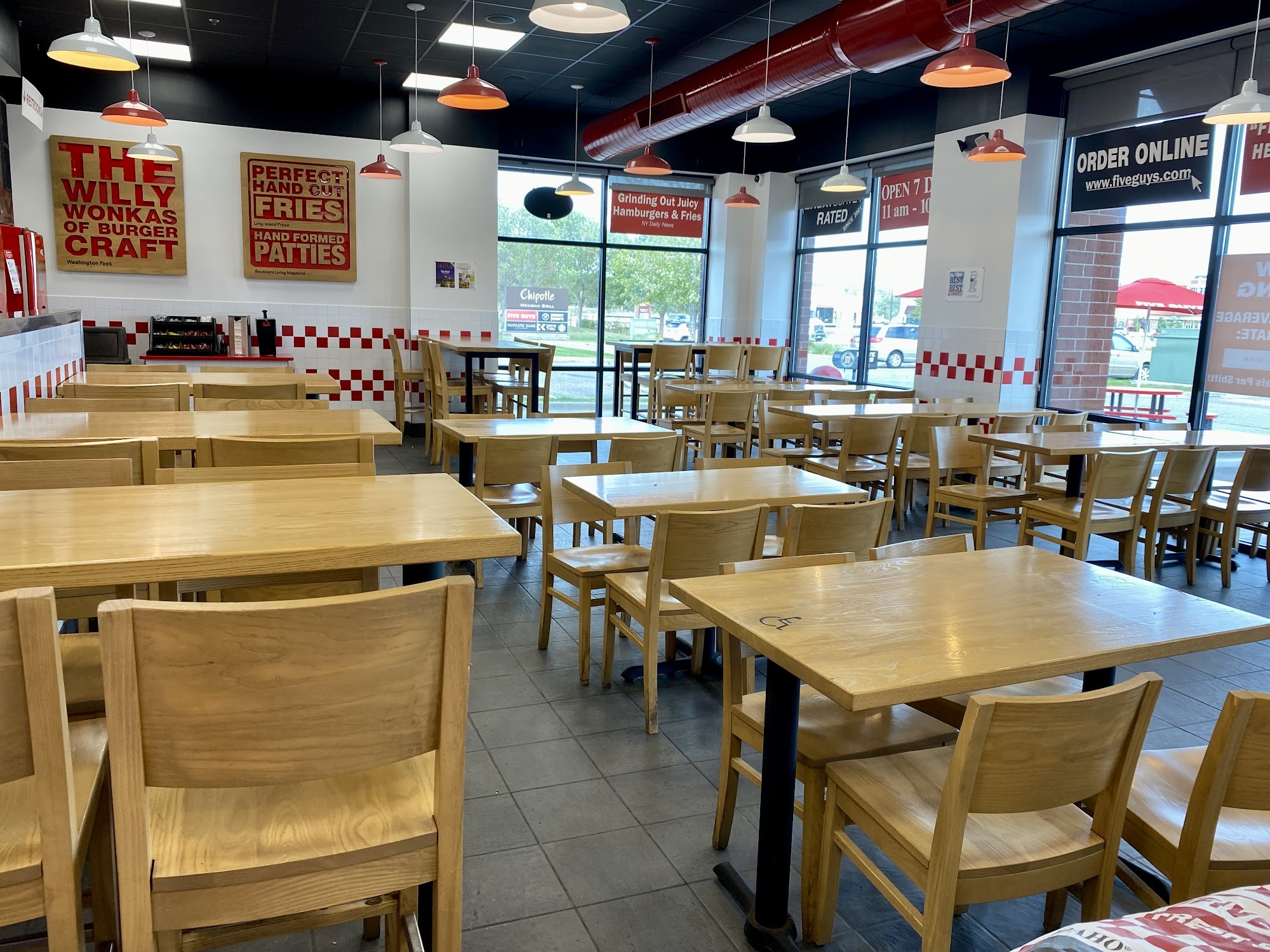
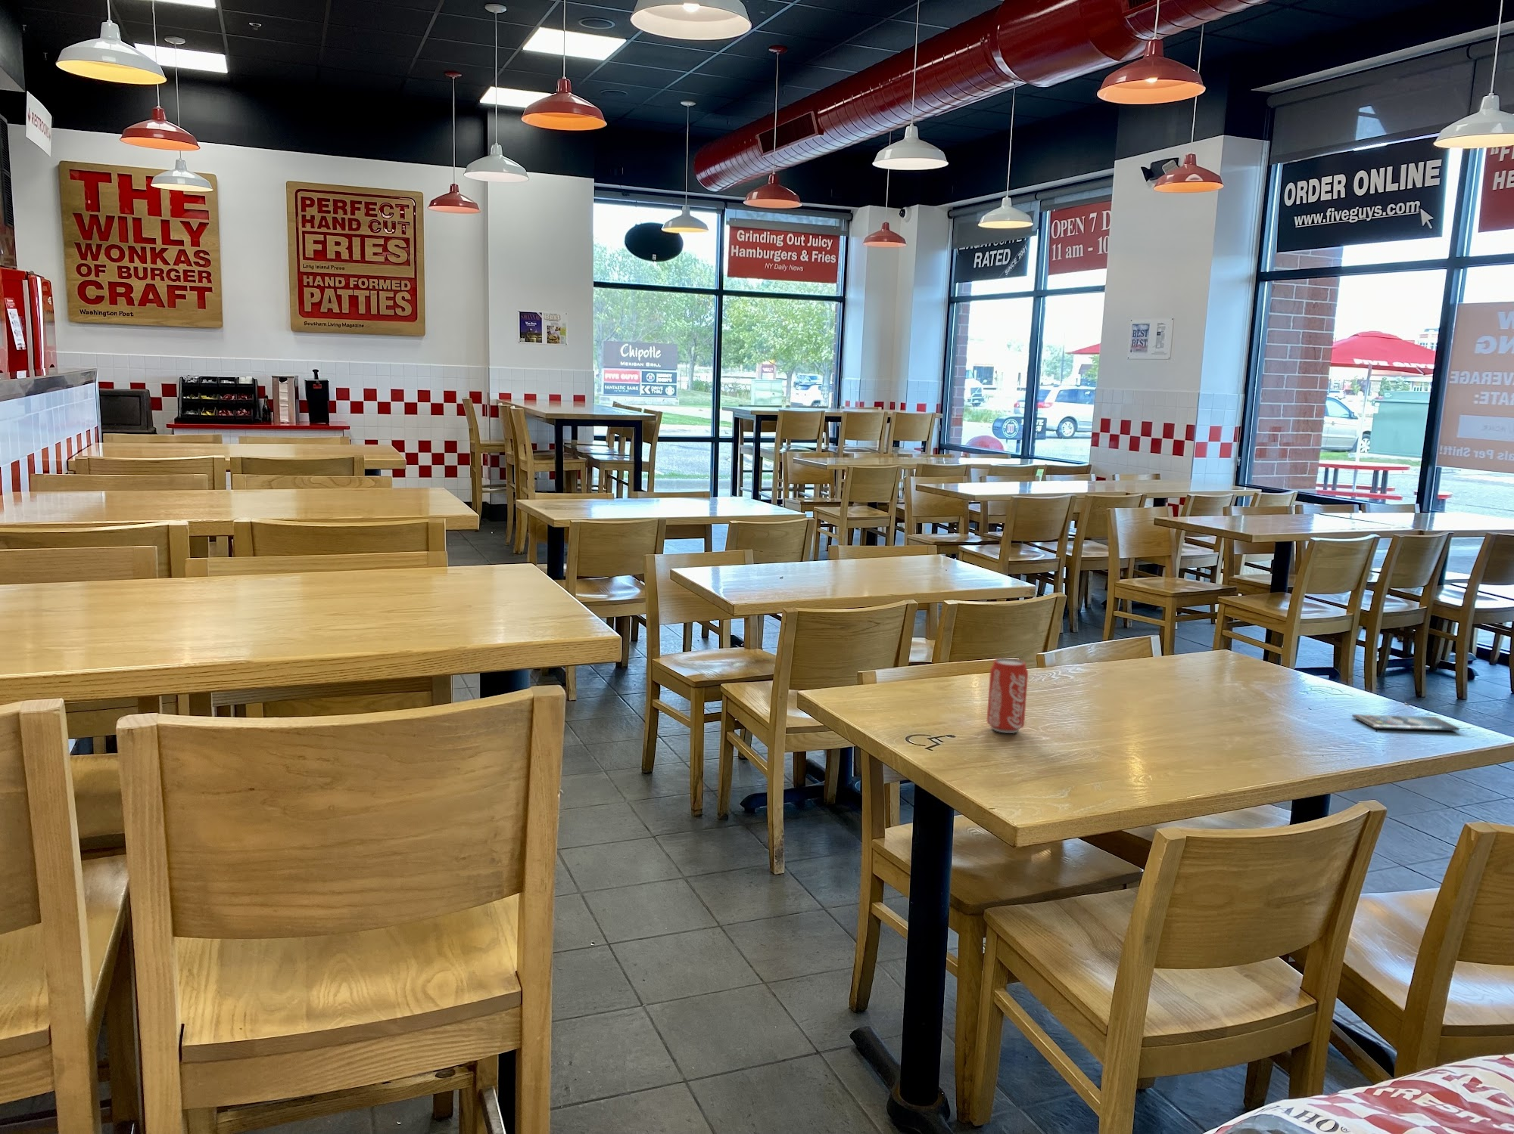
+ beverage can [986,658,1029,734]
+ smartphone [1351,714,1460,731]
